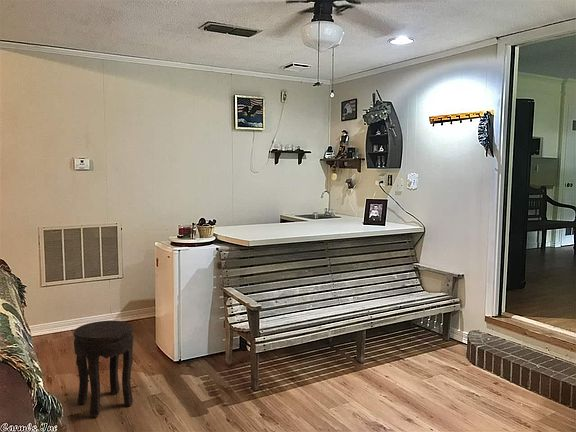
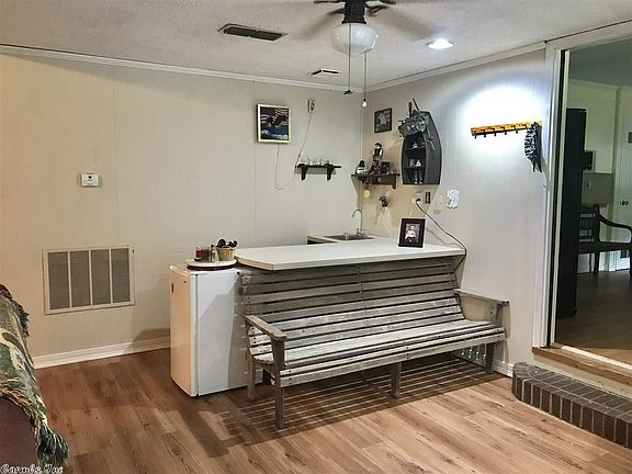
- side table [73,320,135,418]
